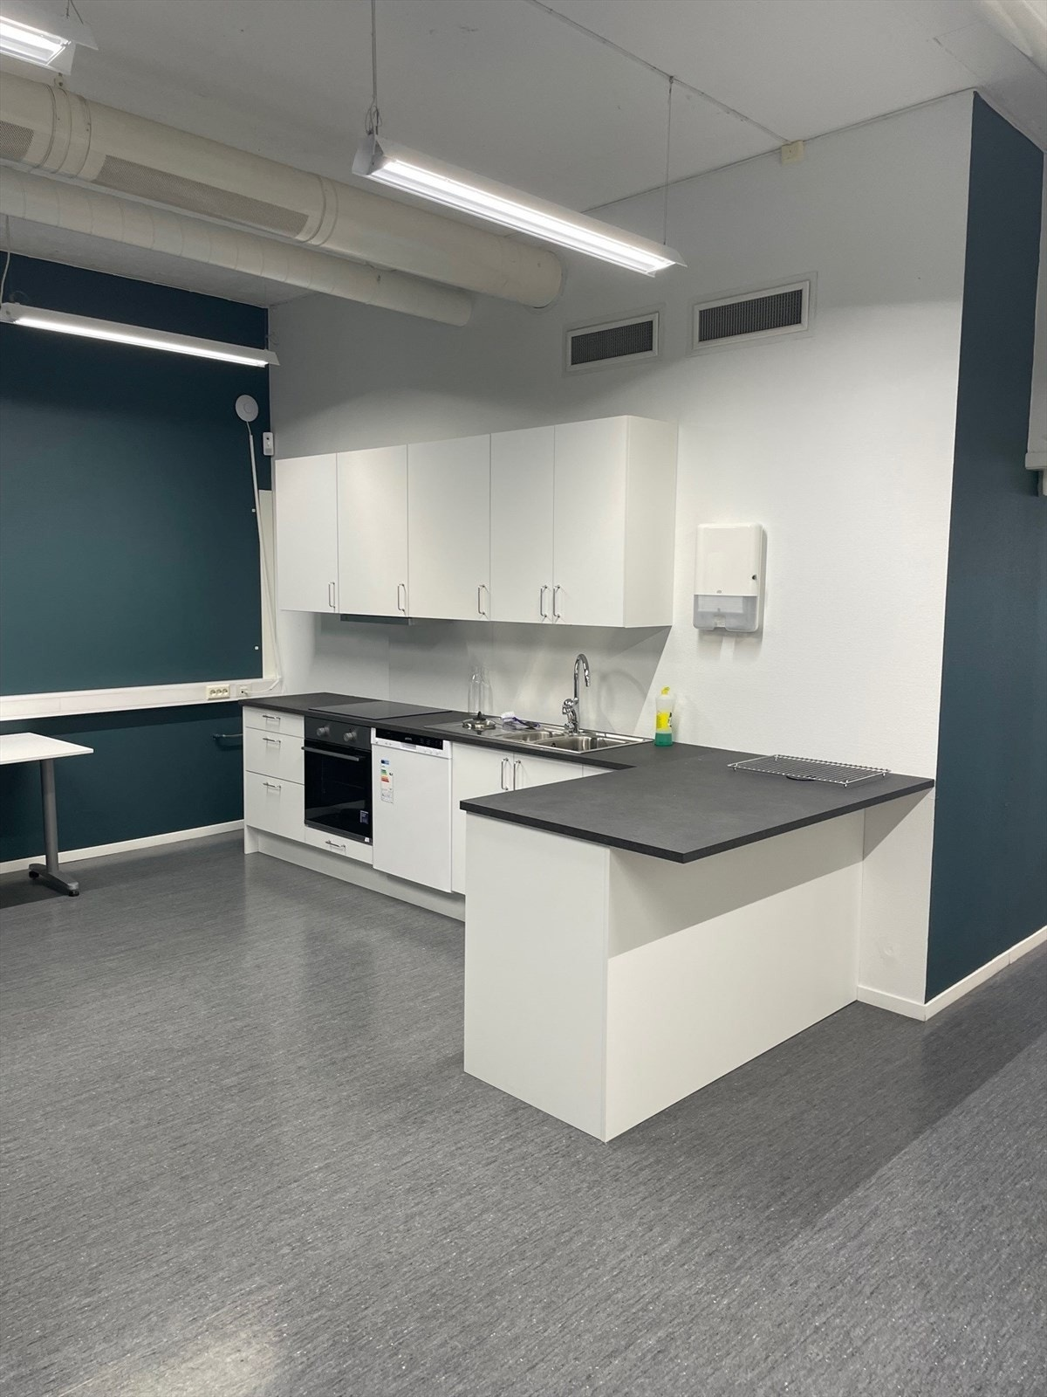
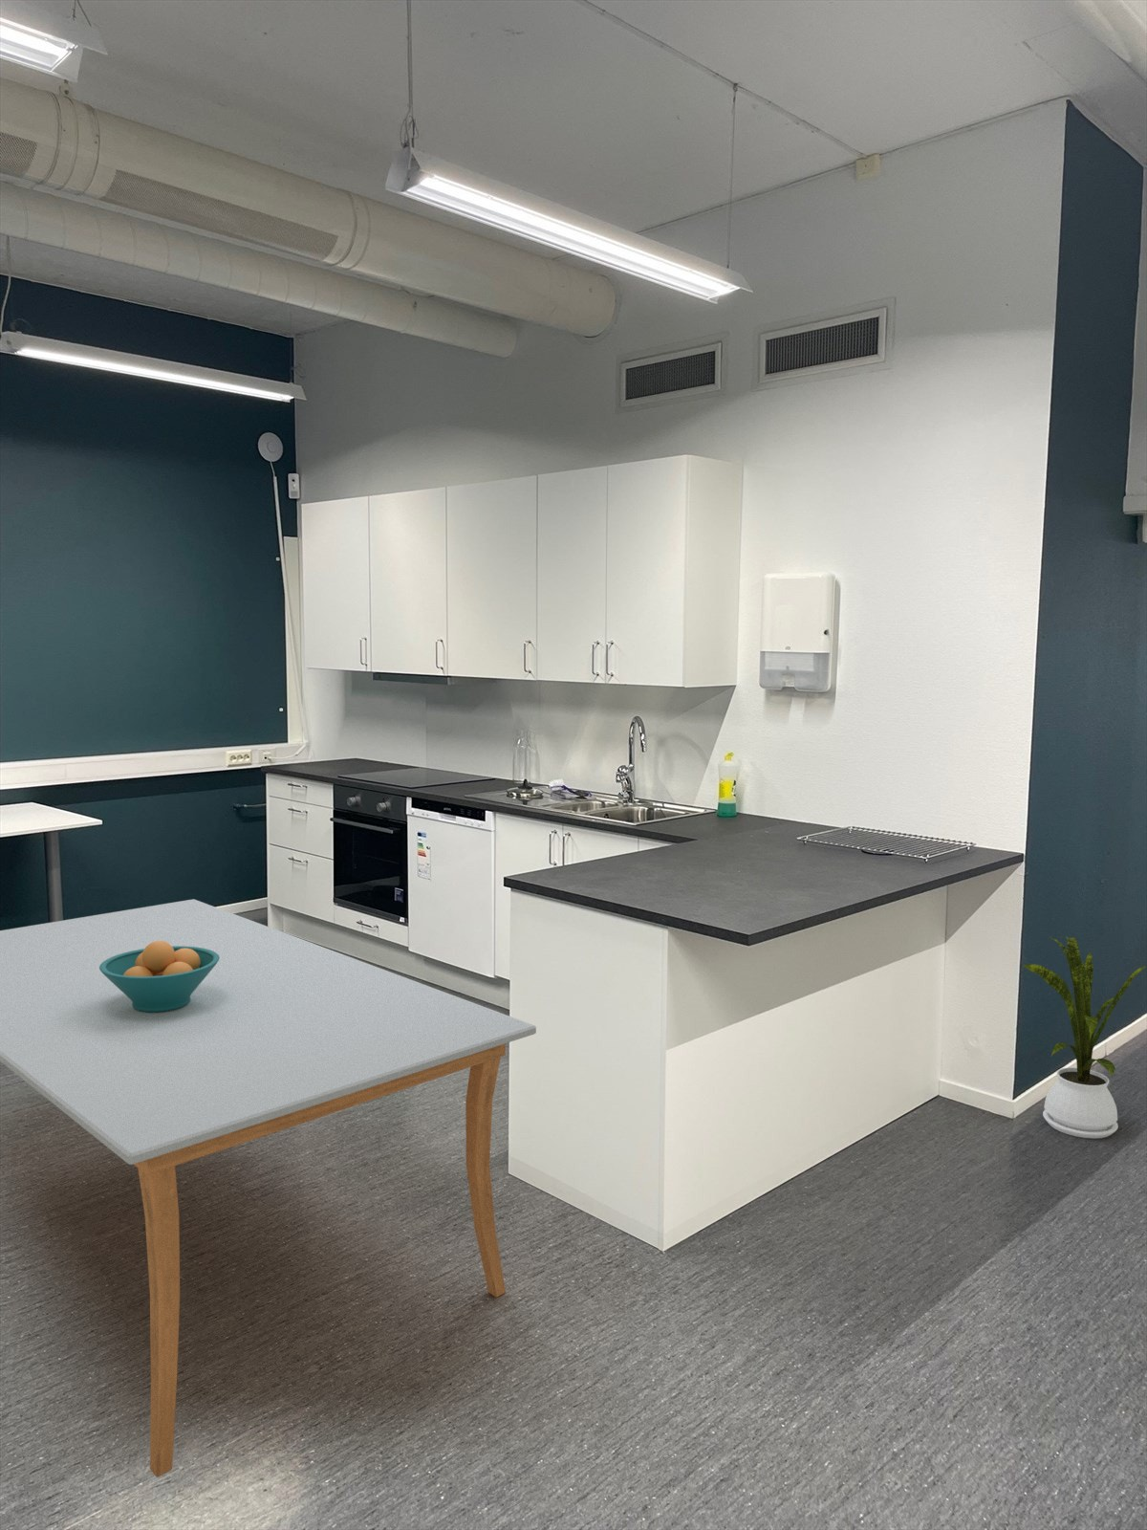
+ house plant [1020,934,1147,1140]
+ fruit bowl [100,941,219,1013]
+ dining table [0,898,537,1478]
